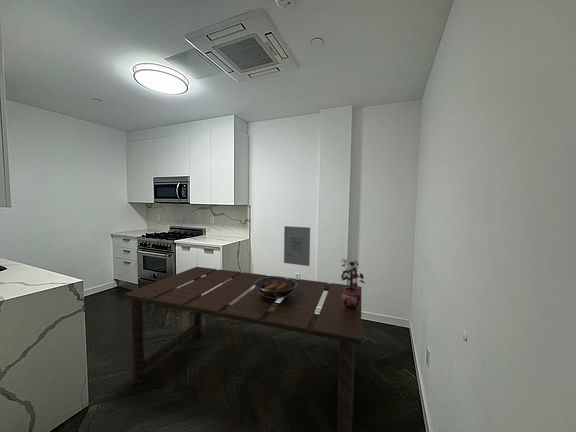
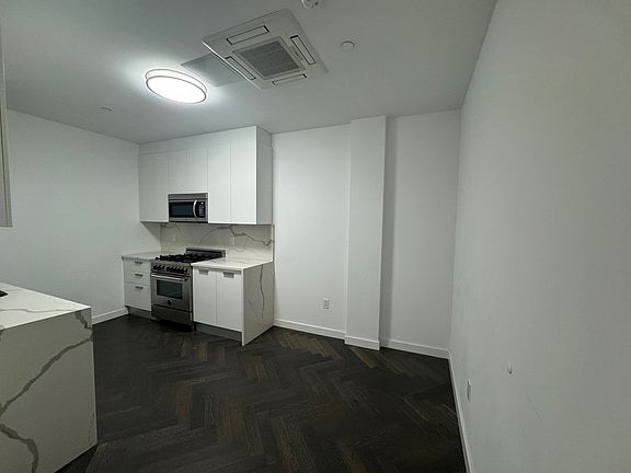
- wall art [283,225,311,267]
- dining table [122,266,363,432]
- fruit bowl [254,275,297,300]
- potted plant [339,257,366,309]
